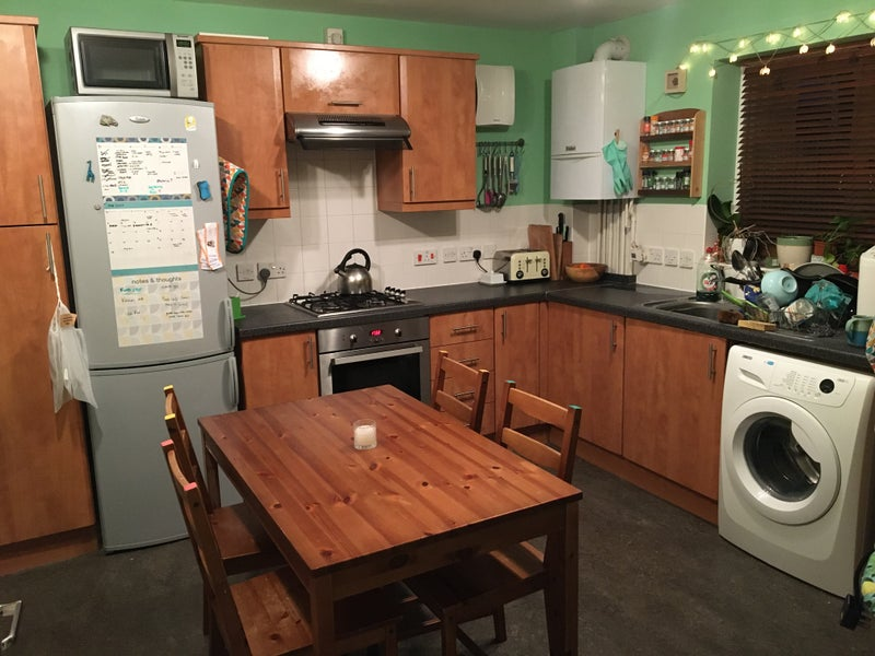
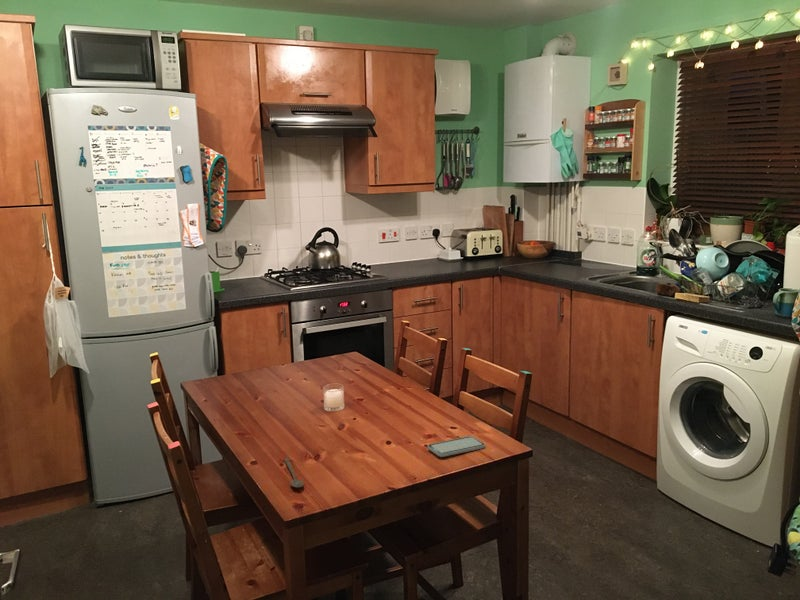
+ smartphone [427,435,486,458]
+ spoon [283,457,305,488]
